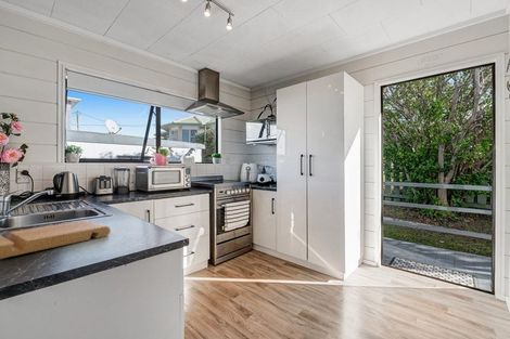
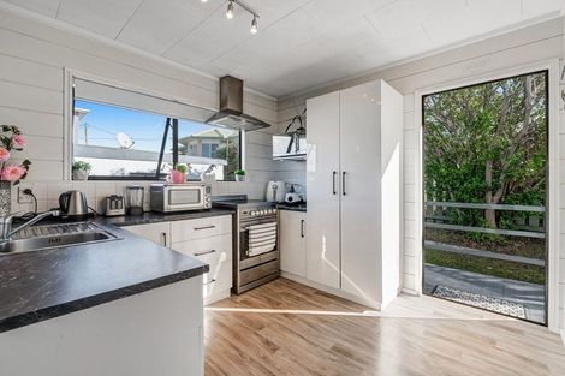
- cutting board [0,220,112,260]
